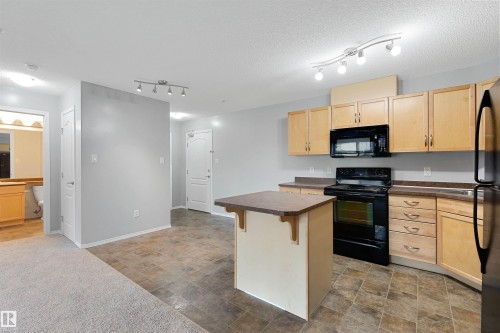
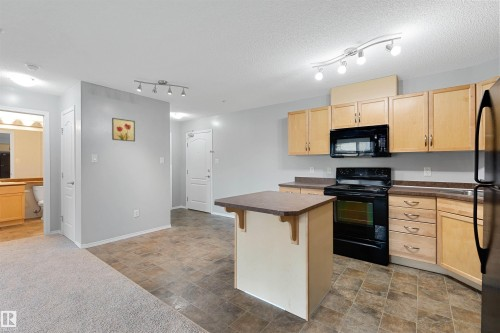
+ wall art [111,117,136,142]
